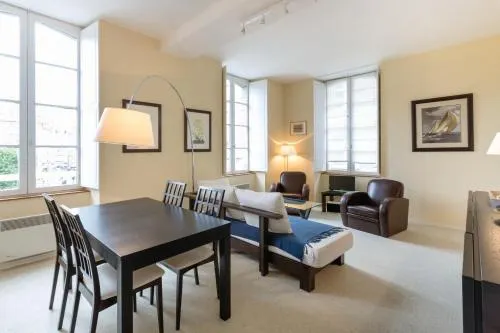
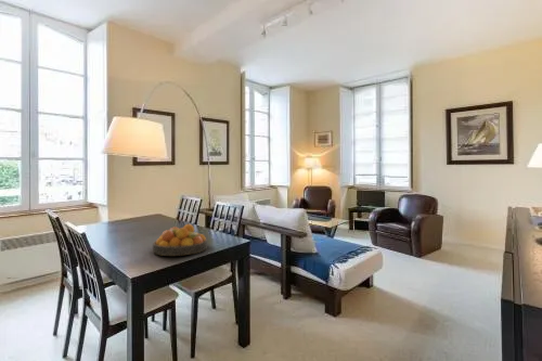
+ fruit bowl [152,223,208,257]
